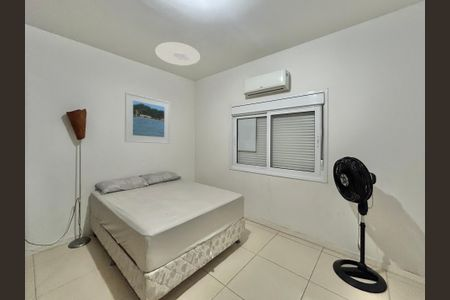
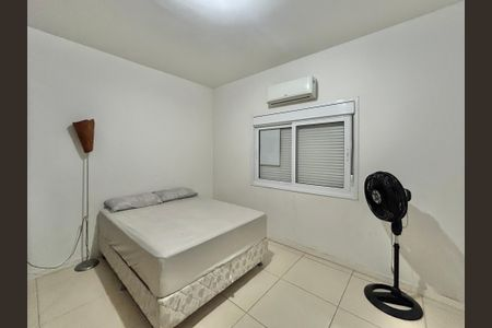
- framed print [124,91,171,145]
- ceiling light [154,41,201,66]
